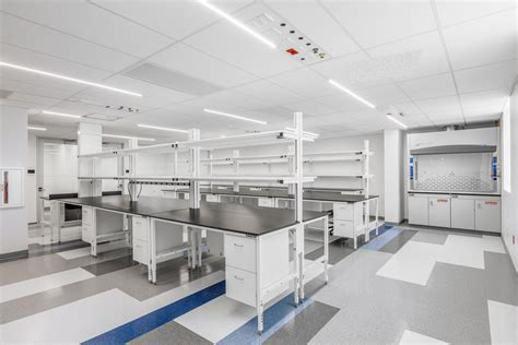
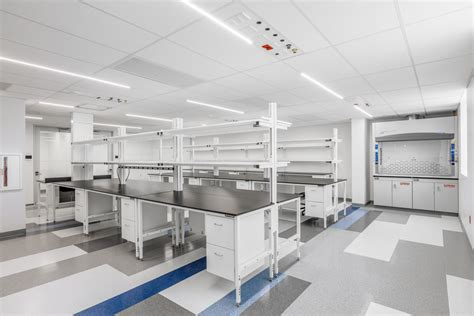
- ceiling vent [343,48,424,84]
